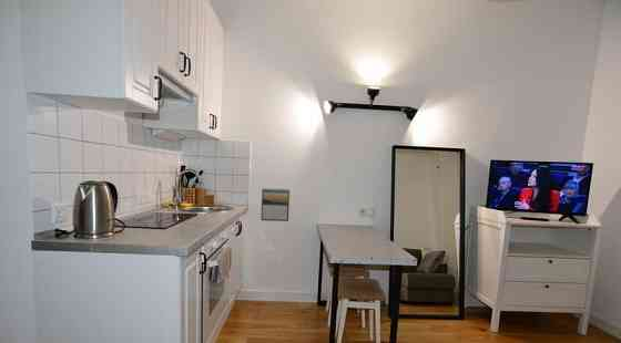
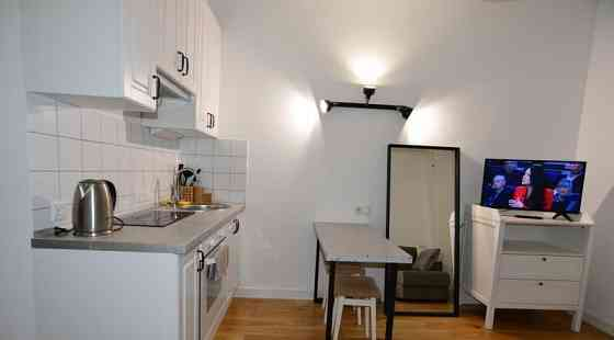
- calendar [259,187,291,222]
